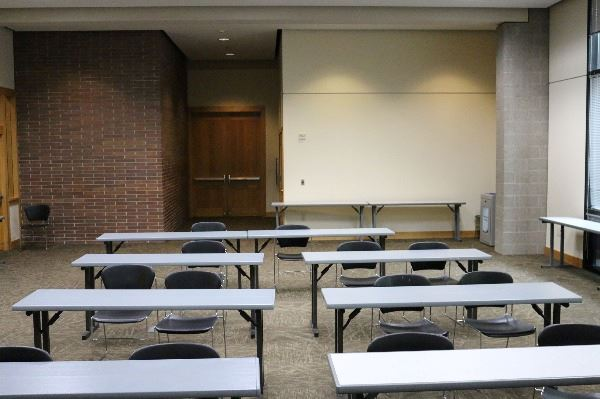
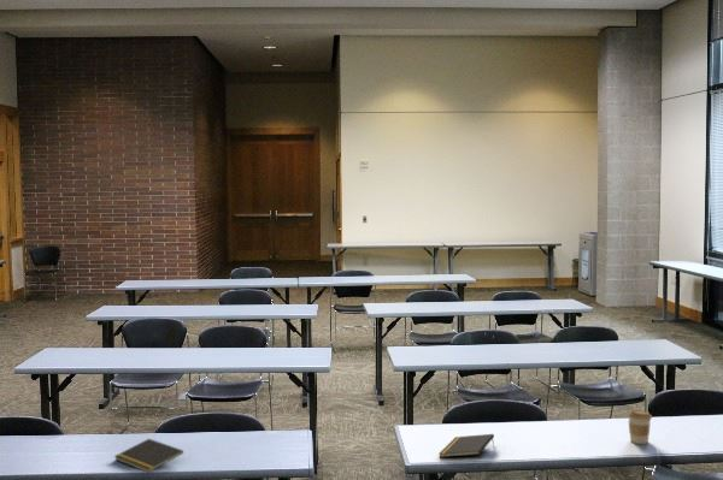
+ notepad [437,433,495,458]
+ coffee cup [627,409,653,445]
+ notepad [113,438,184,474]
